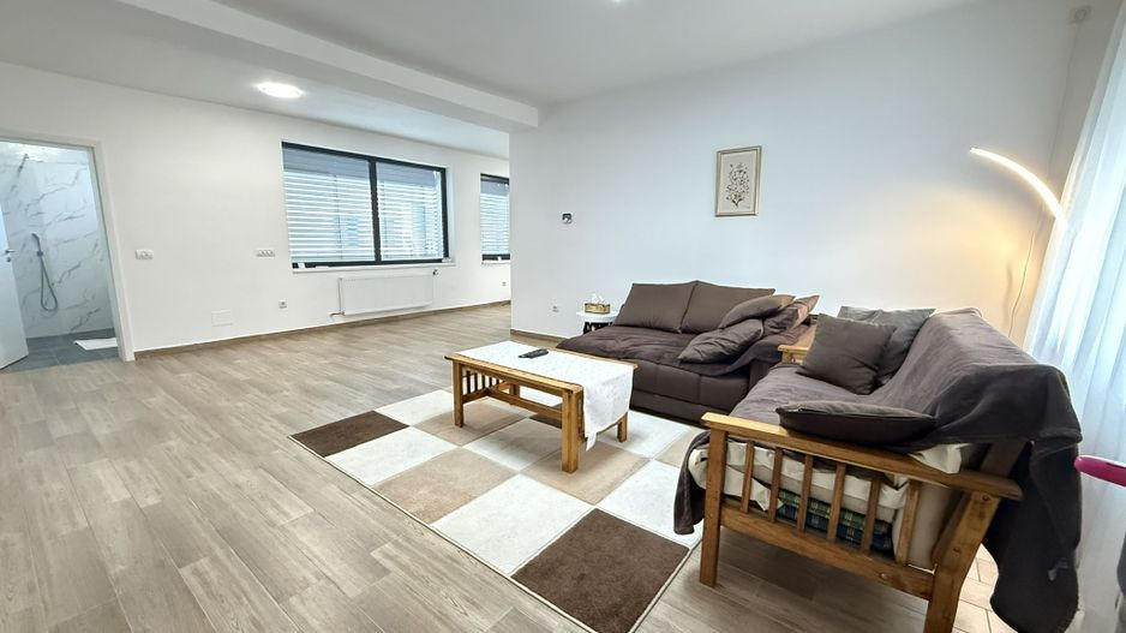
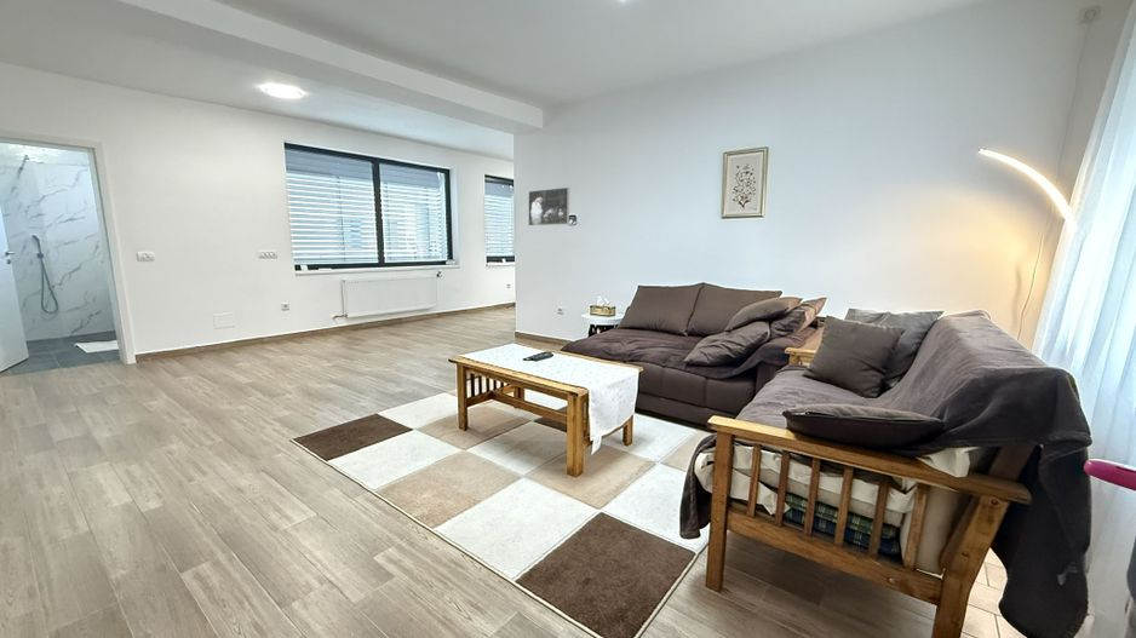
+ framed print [527,186,570,226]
